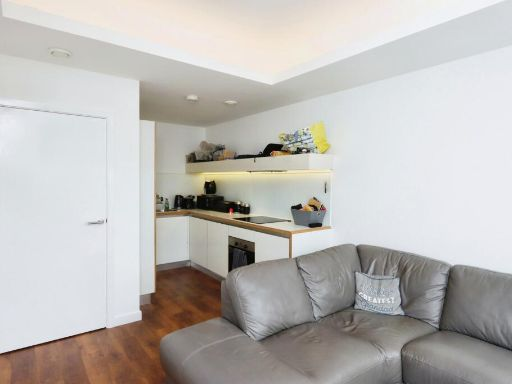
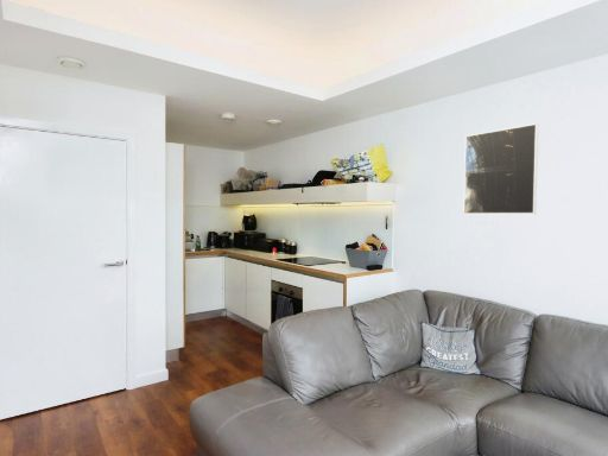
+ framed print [462,122,539,215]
